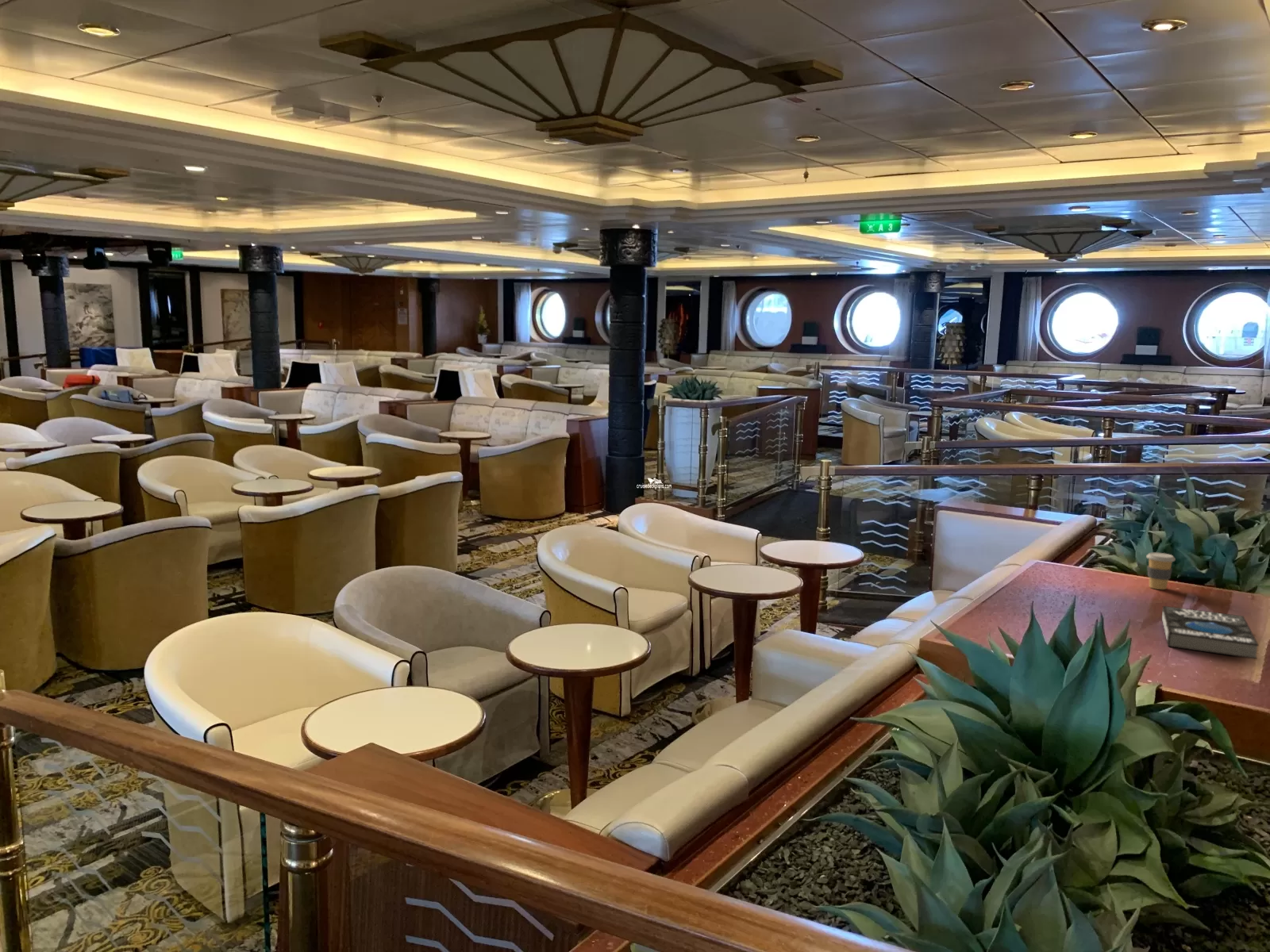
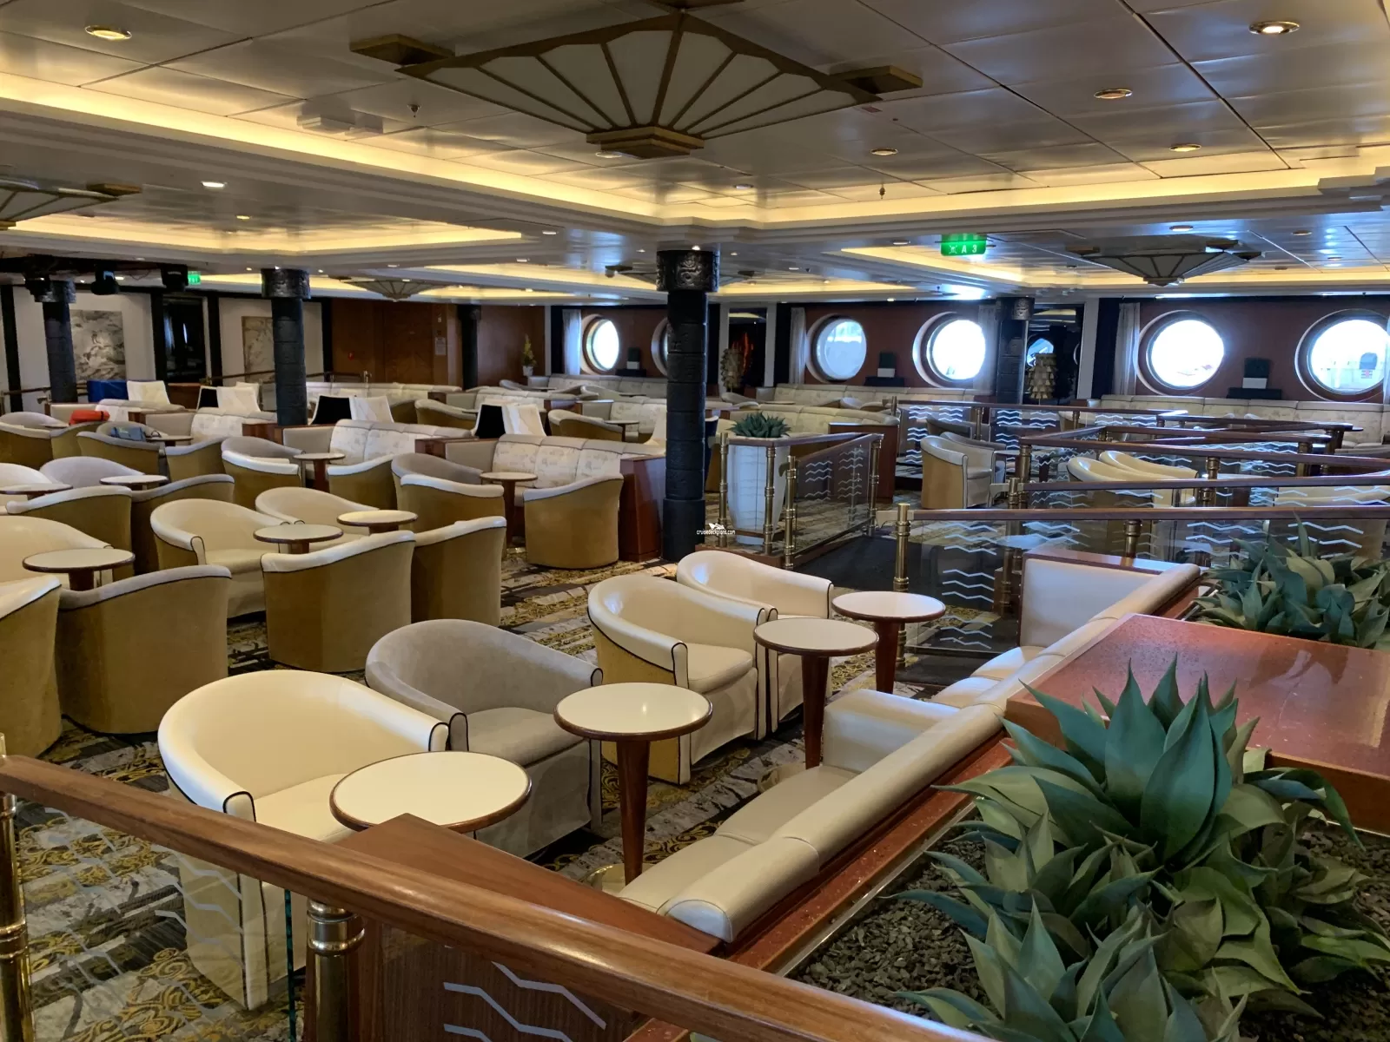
- book [1161,605,1260,660]
- coffee cup [1145,551,1176,590]
